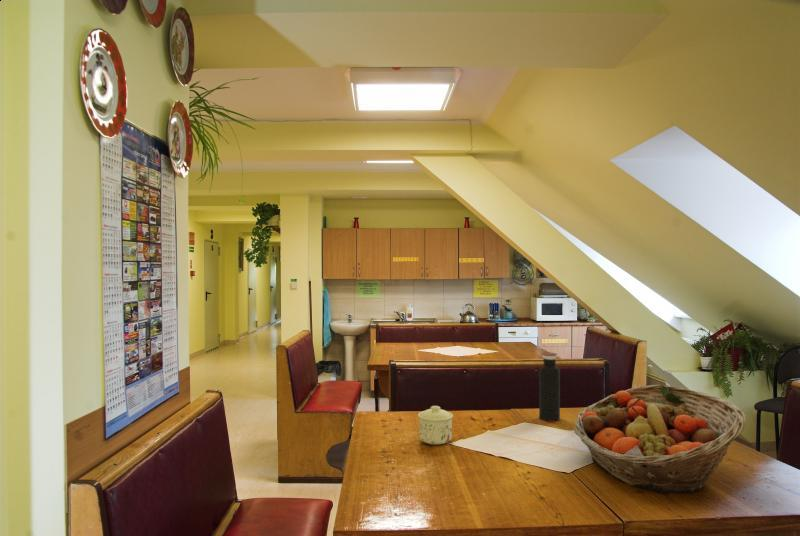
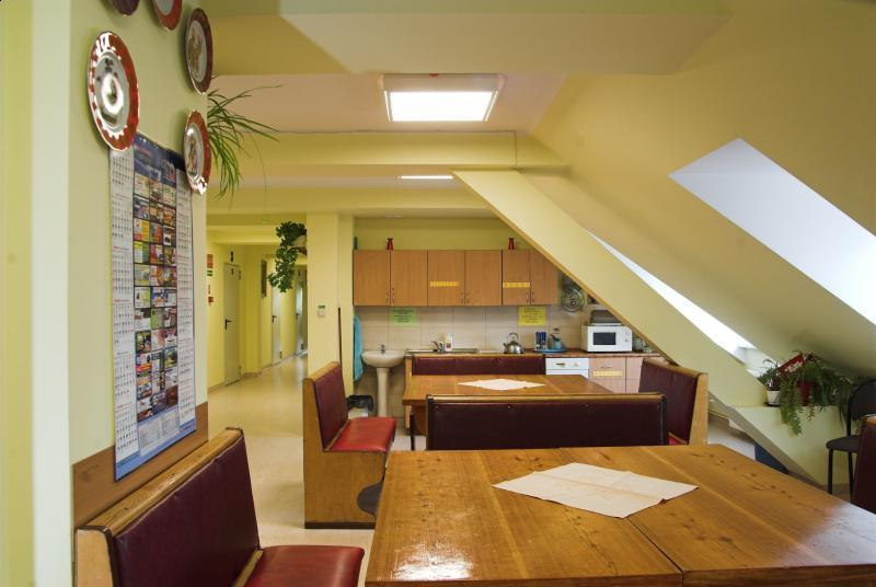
- sugar bowl [417,405,454,446]
- water bottle [538,352,561,423]
- fruit basket [573,384,747,495]
